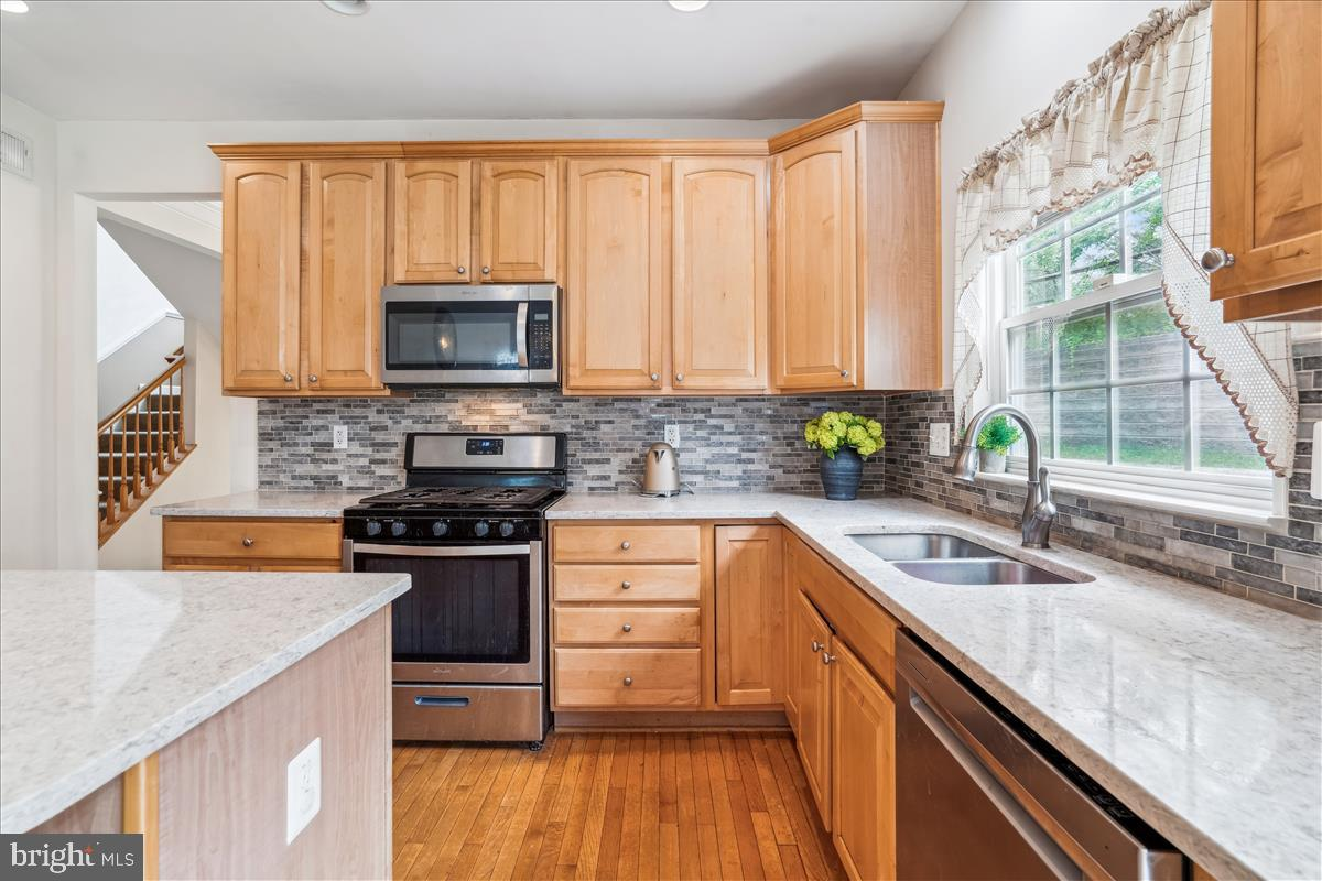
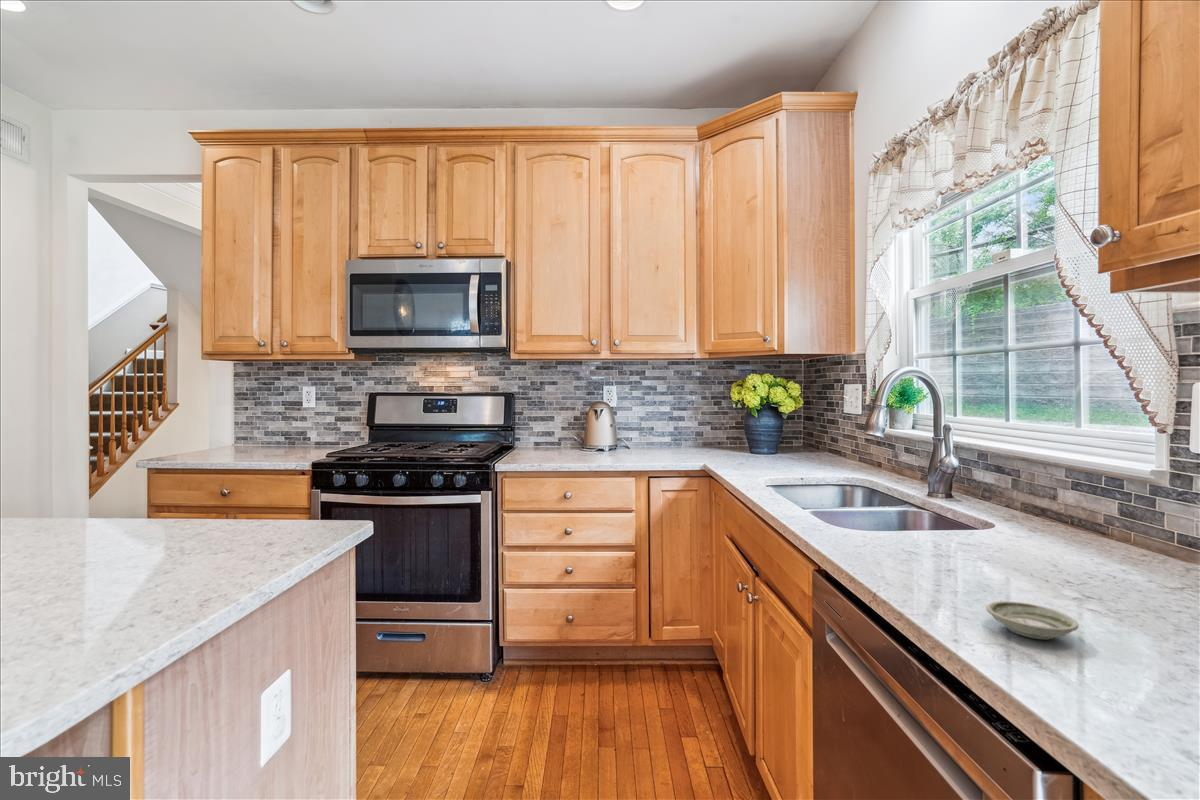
+ saucer [985,600,1080,640]
